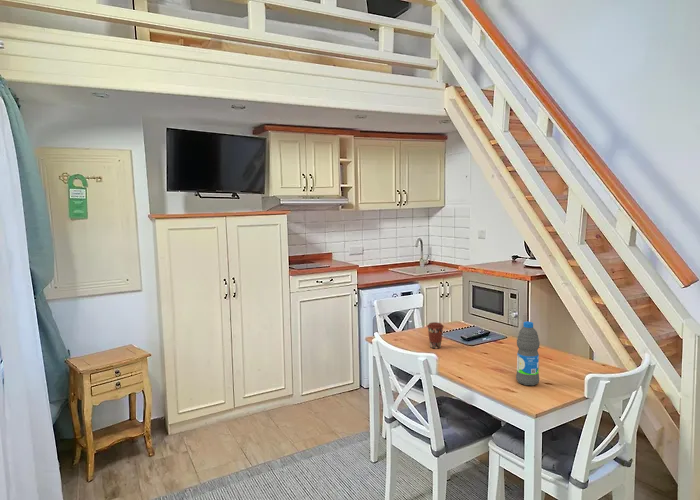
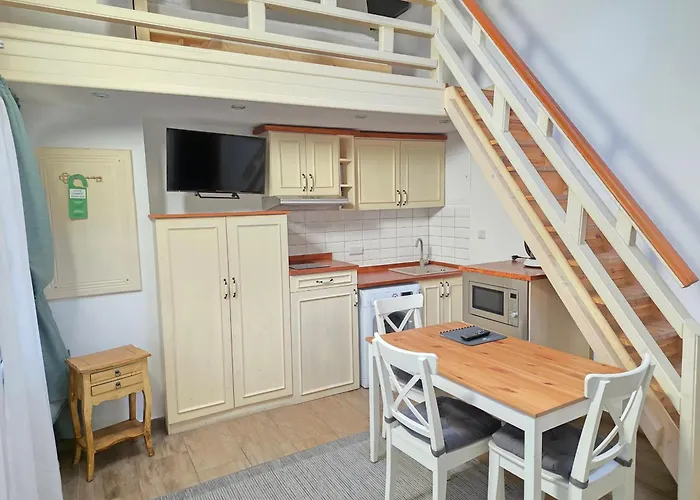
- coffee cup [426,321,445,350]
- water bottle [515,321,541,387]
